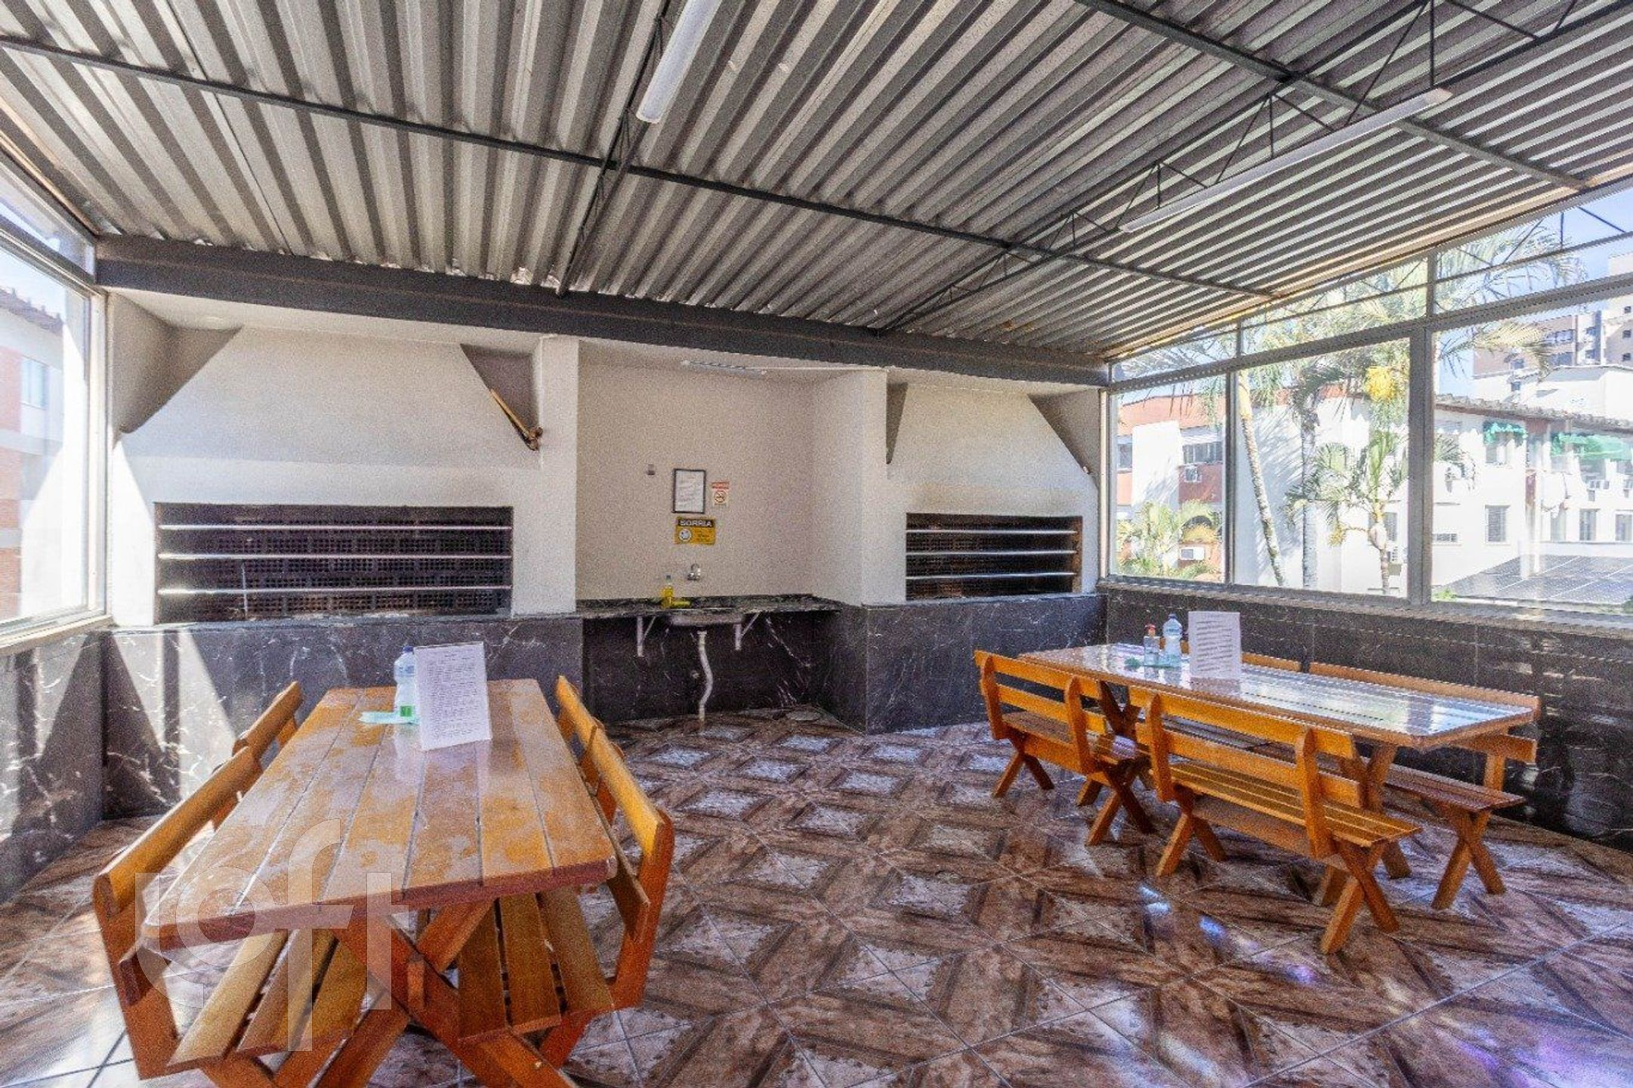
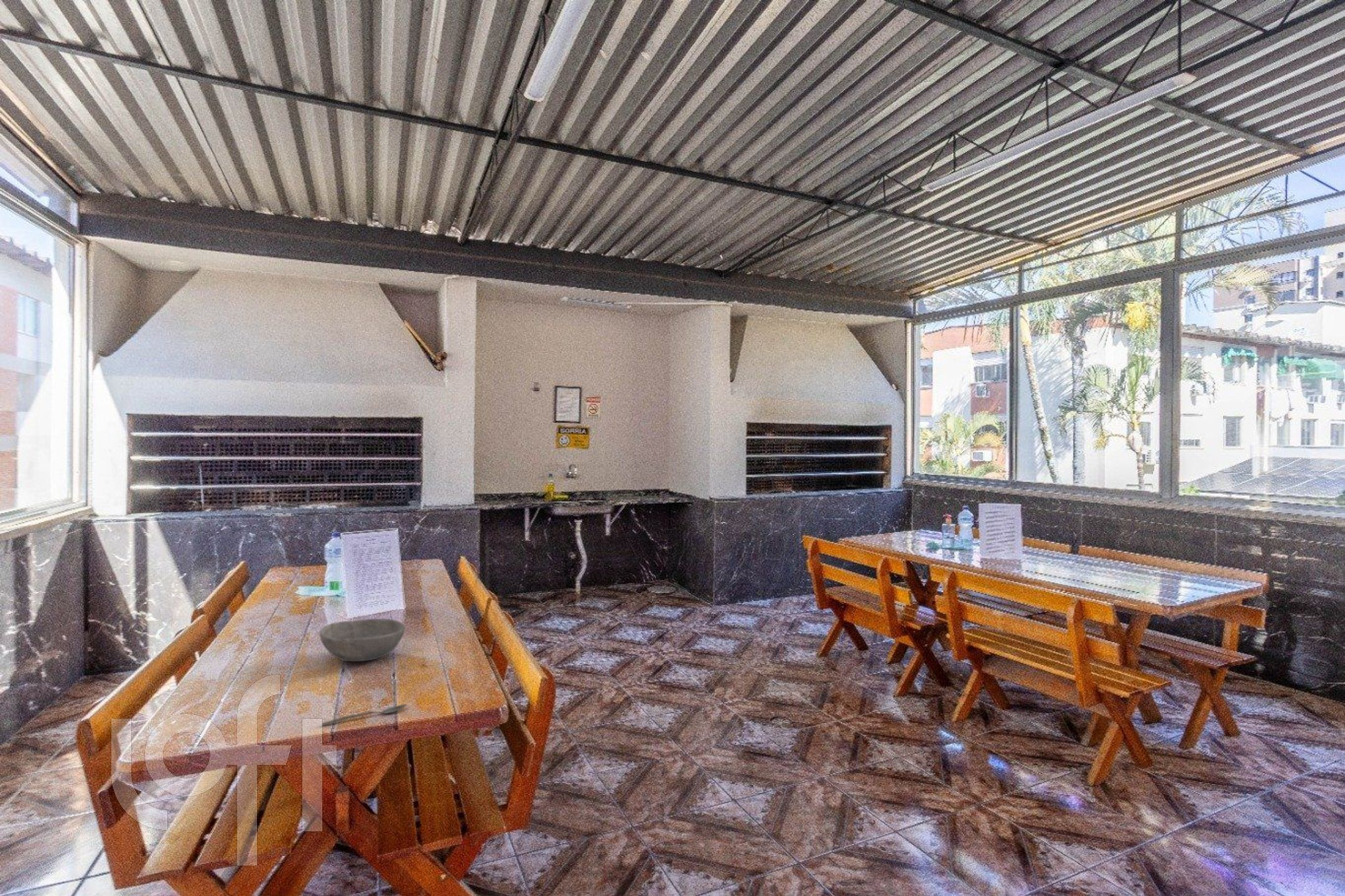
+ spoon [321,704,407,726]
+ bowl [319,618,406,662]
